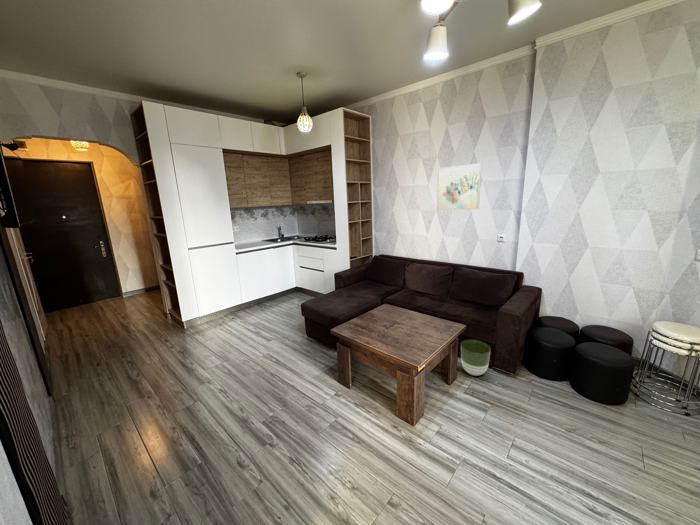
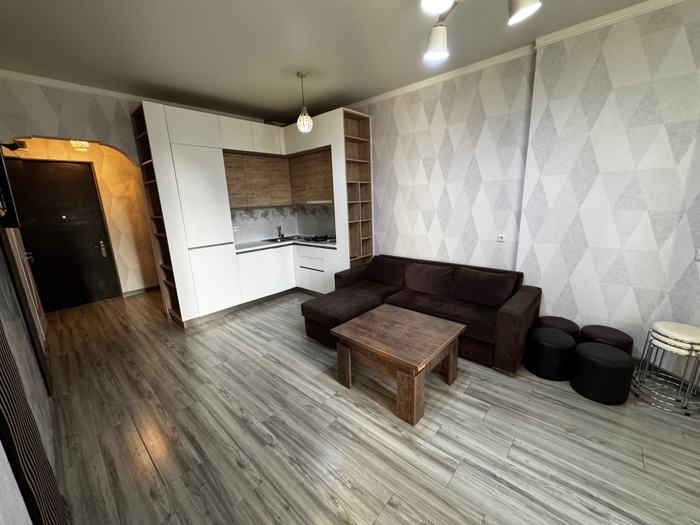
- wall art [436,162,483,211]
- planter [460,339,492,377]
